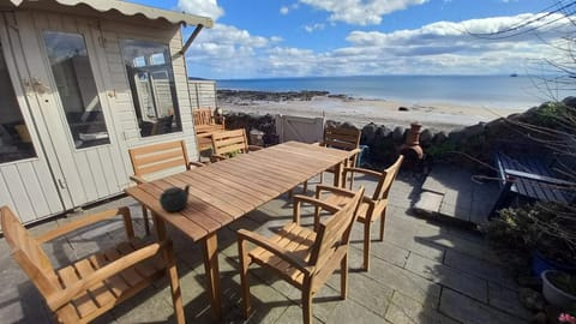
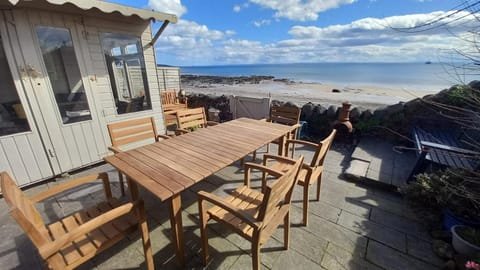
- teapot [157,184,191,212]
